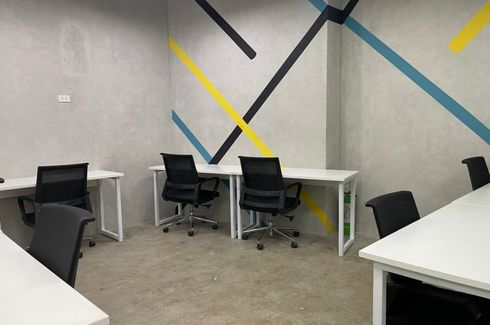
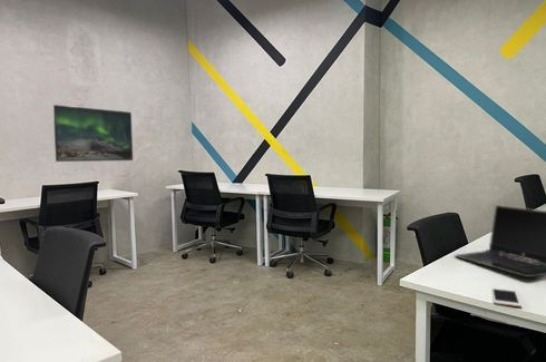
+ cell phone [490,286,523,307]
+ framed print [52,104,134,163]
+ laptop computer [454,204,546,278]
